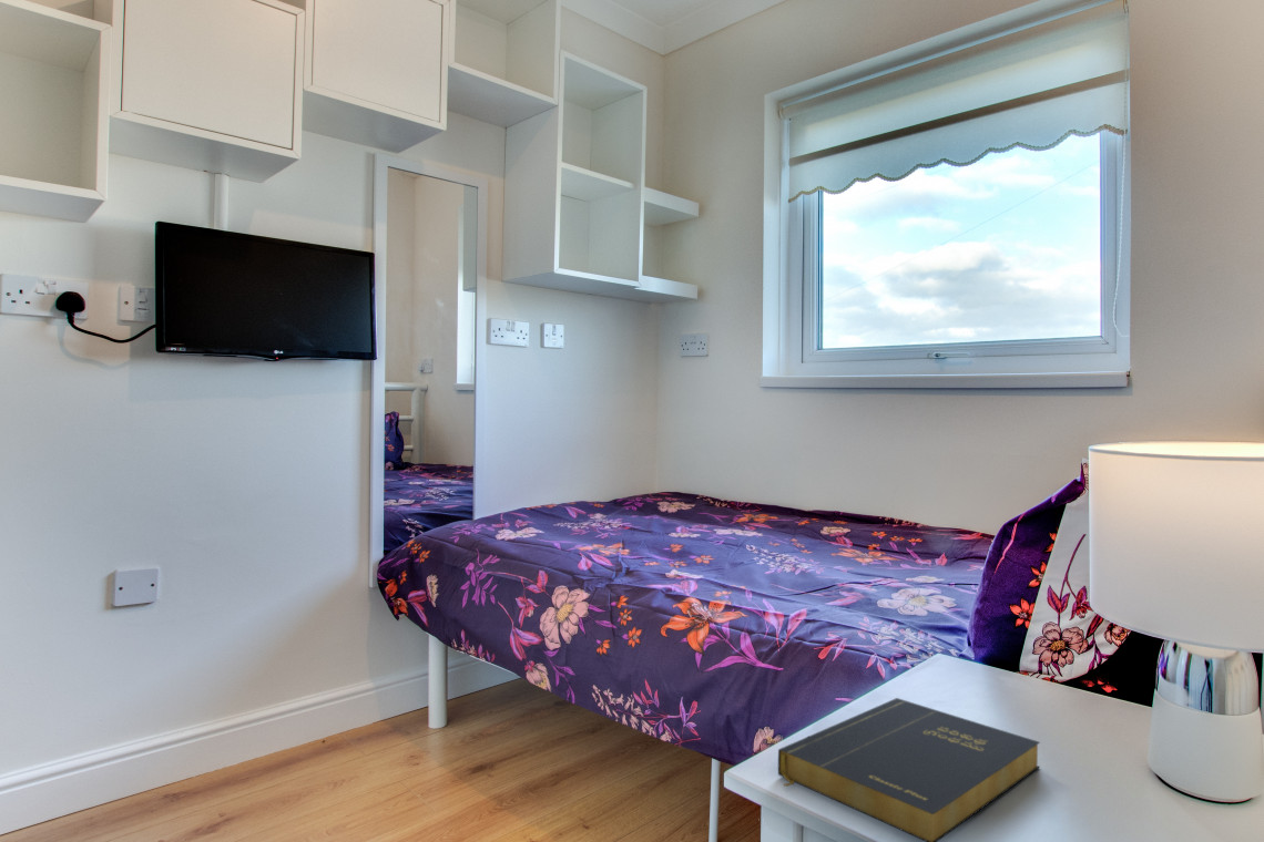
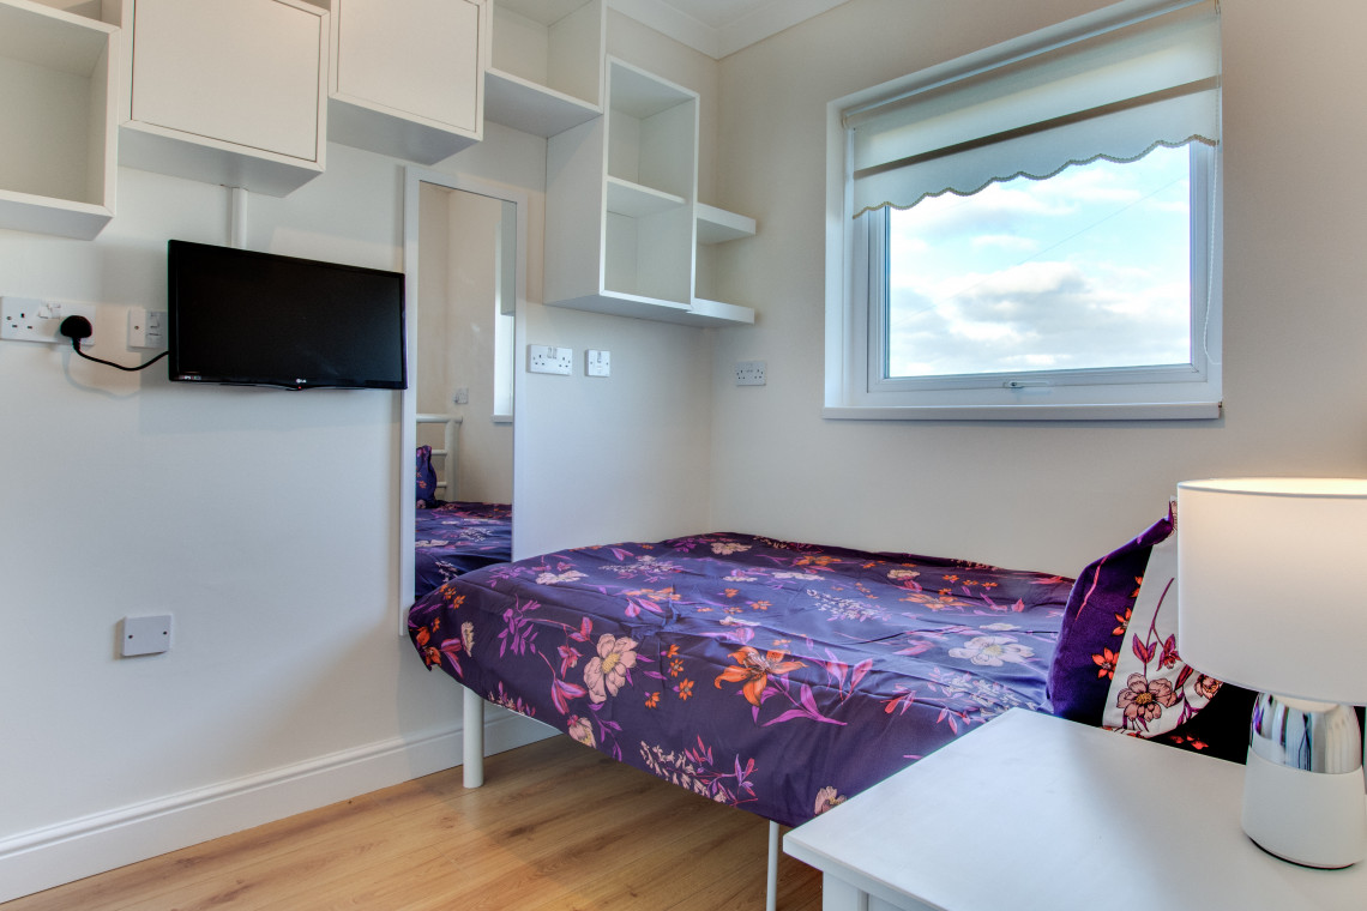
- book [777,697,1041,842]
